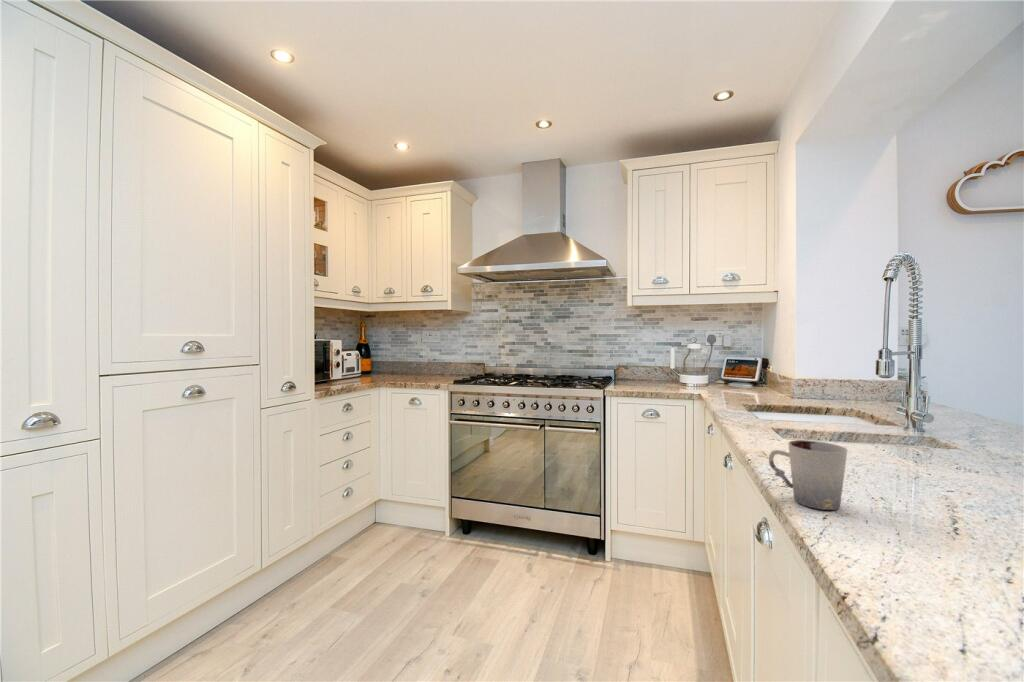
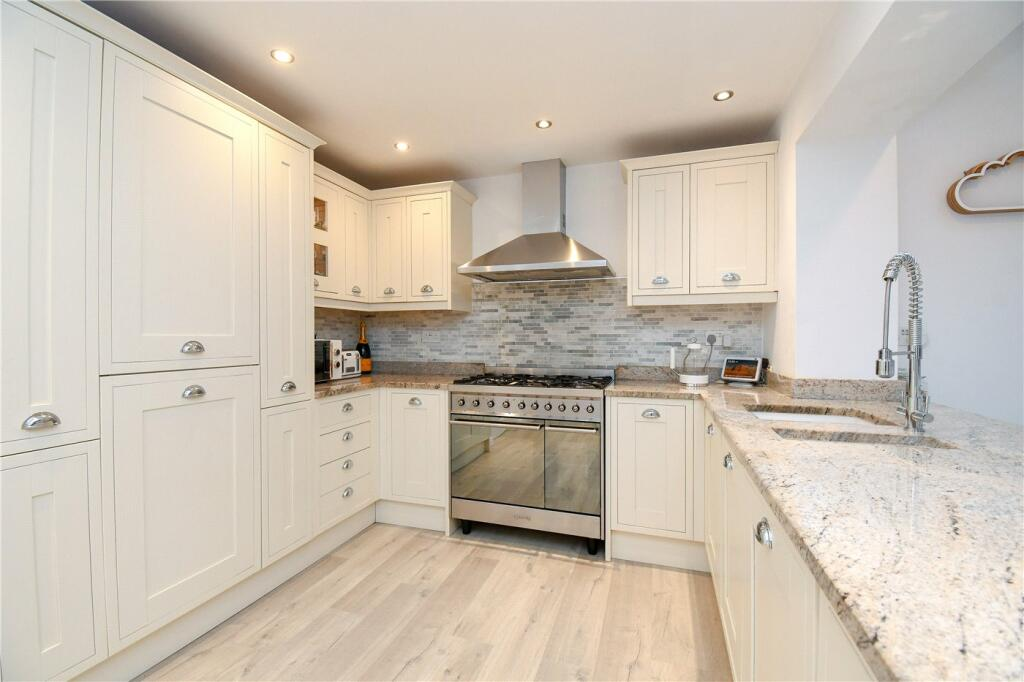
- cup [768,439,849,511]
